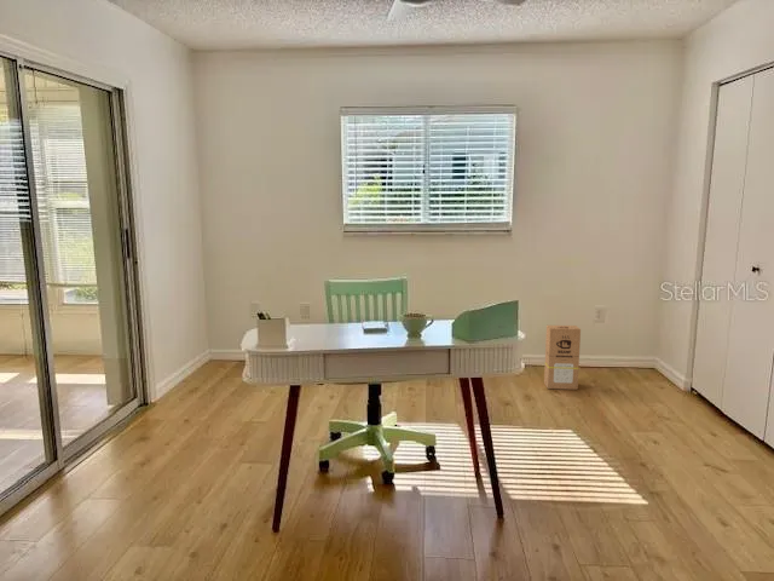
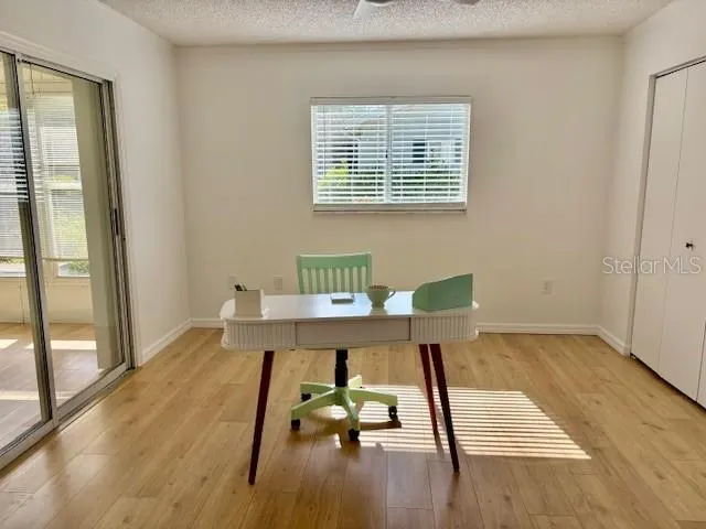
- cardboard box [543,324,582,391]
